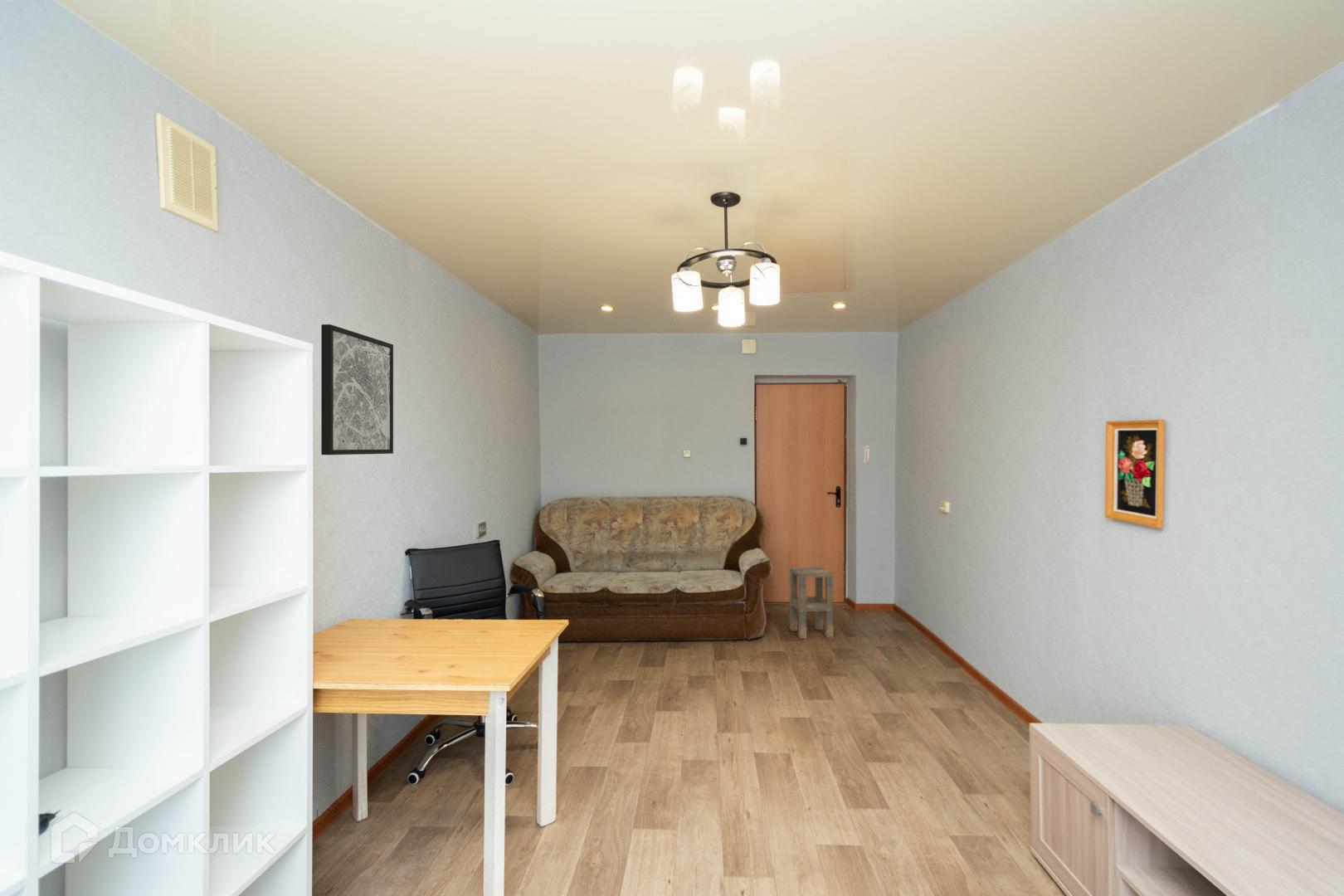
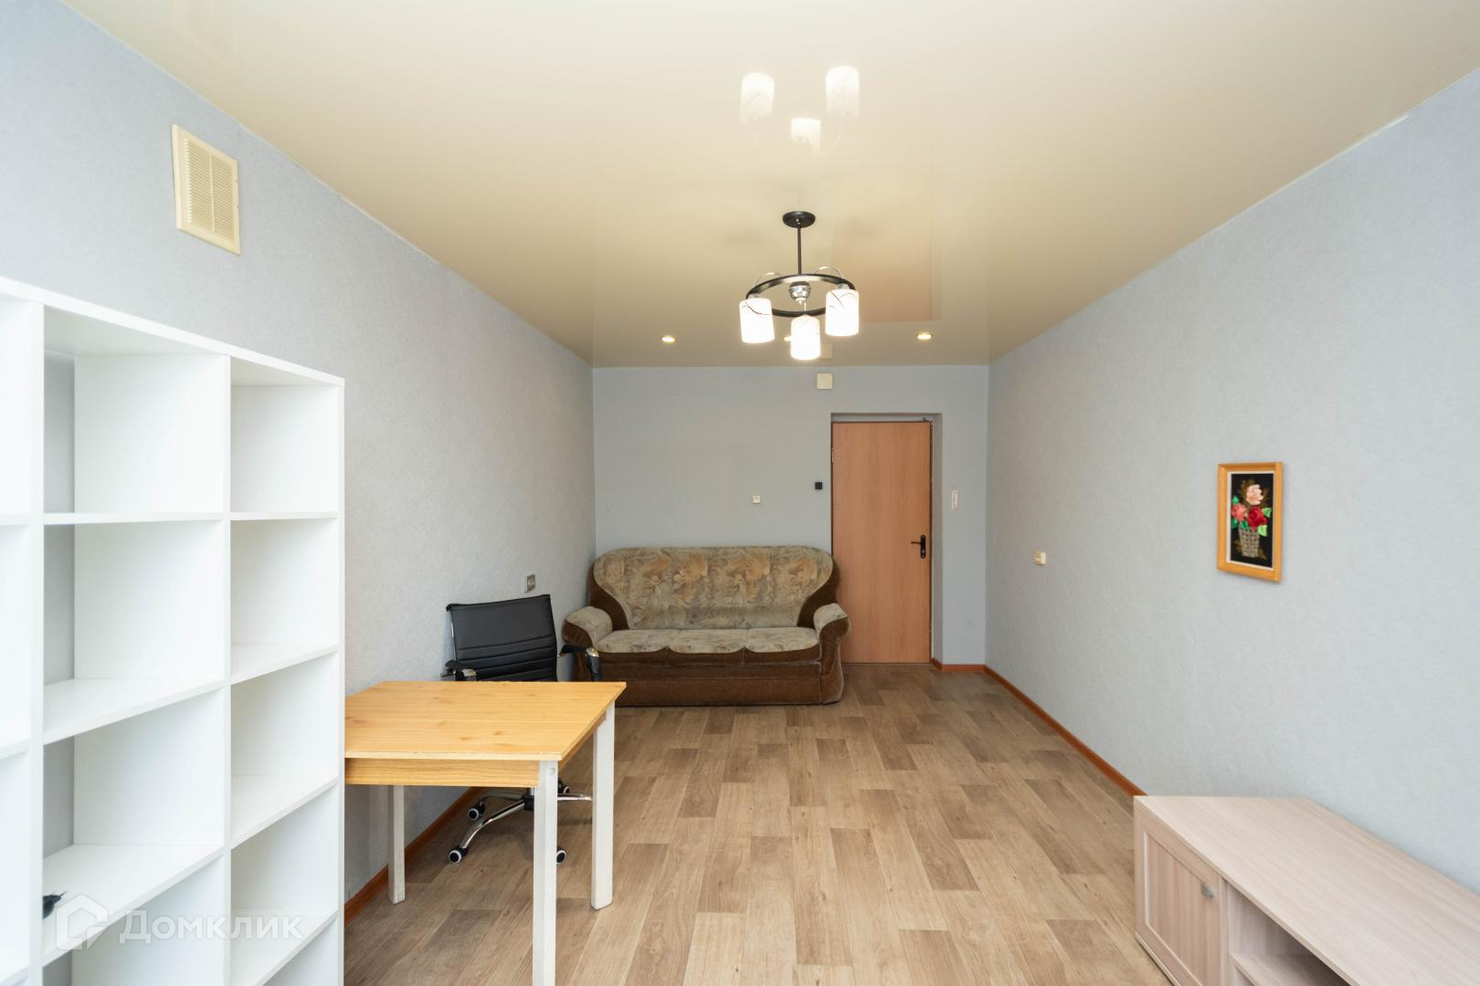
- wall art [320,324,394,455]
- side table [789,566,835,640]
